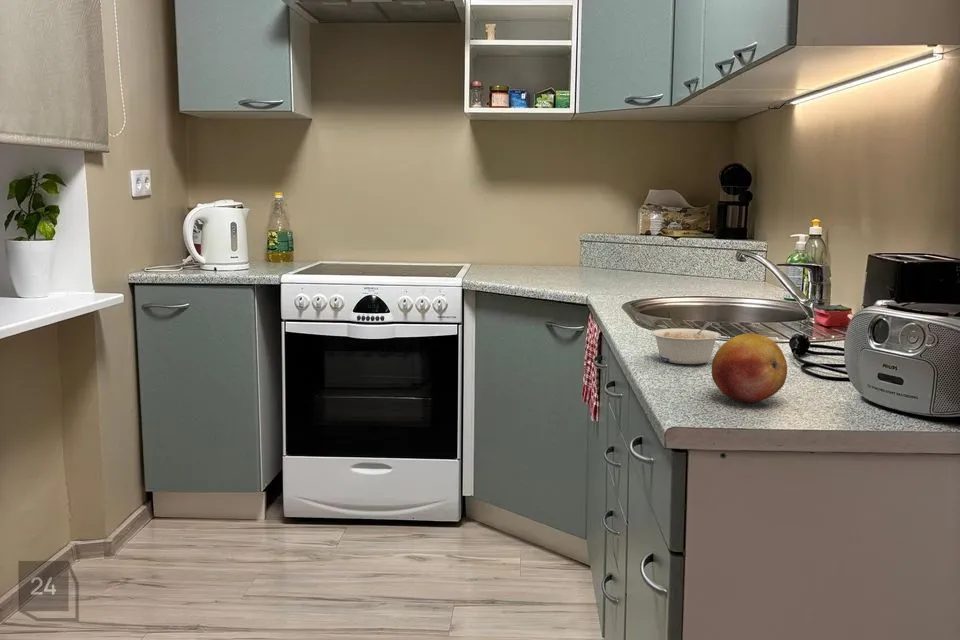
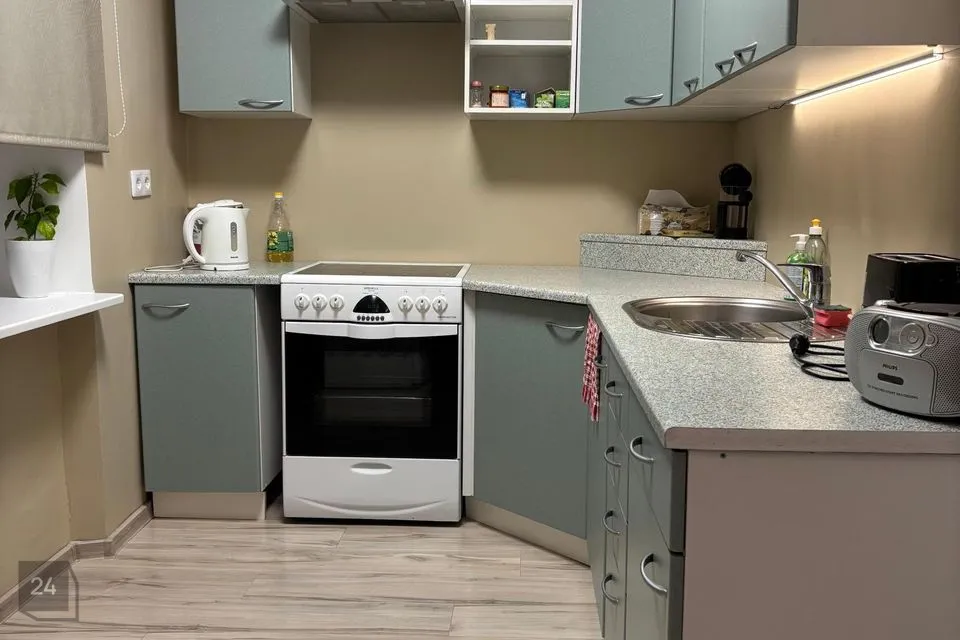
- legume [650,322,722,365]
- fruit [711,332,788,404]
